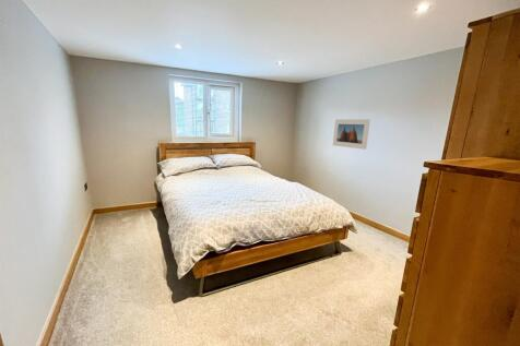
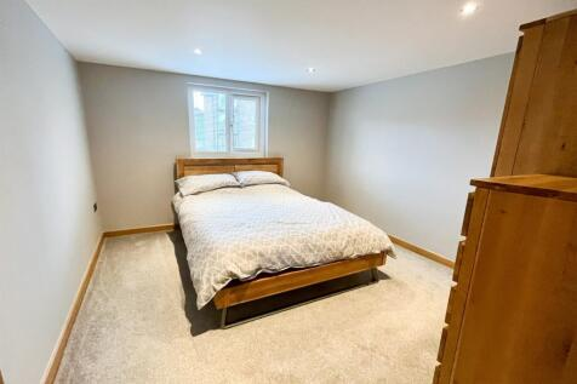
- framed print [332,118,371,151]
